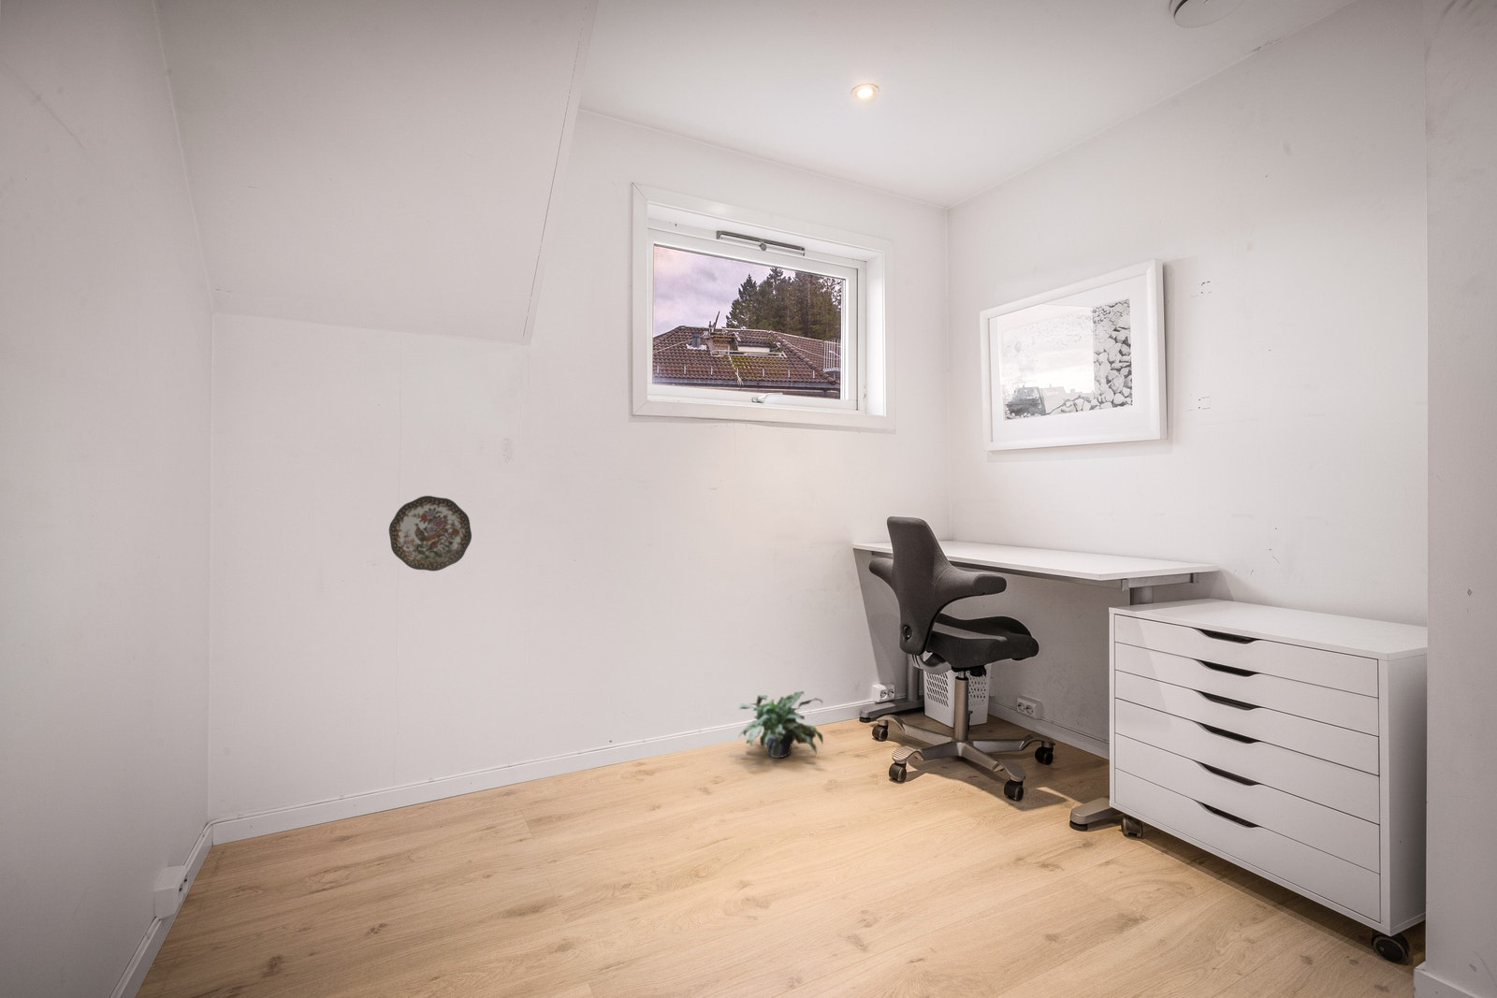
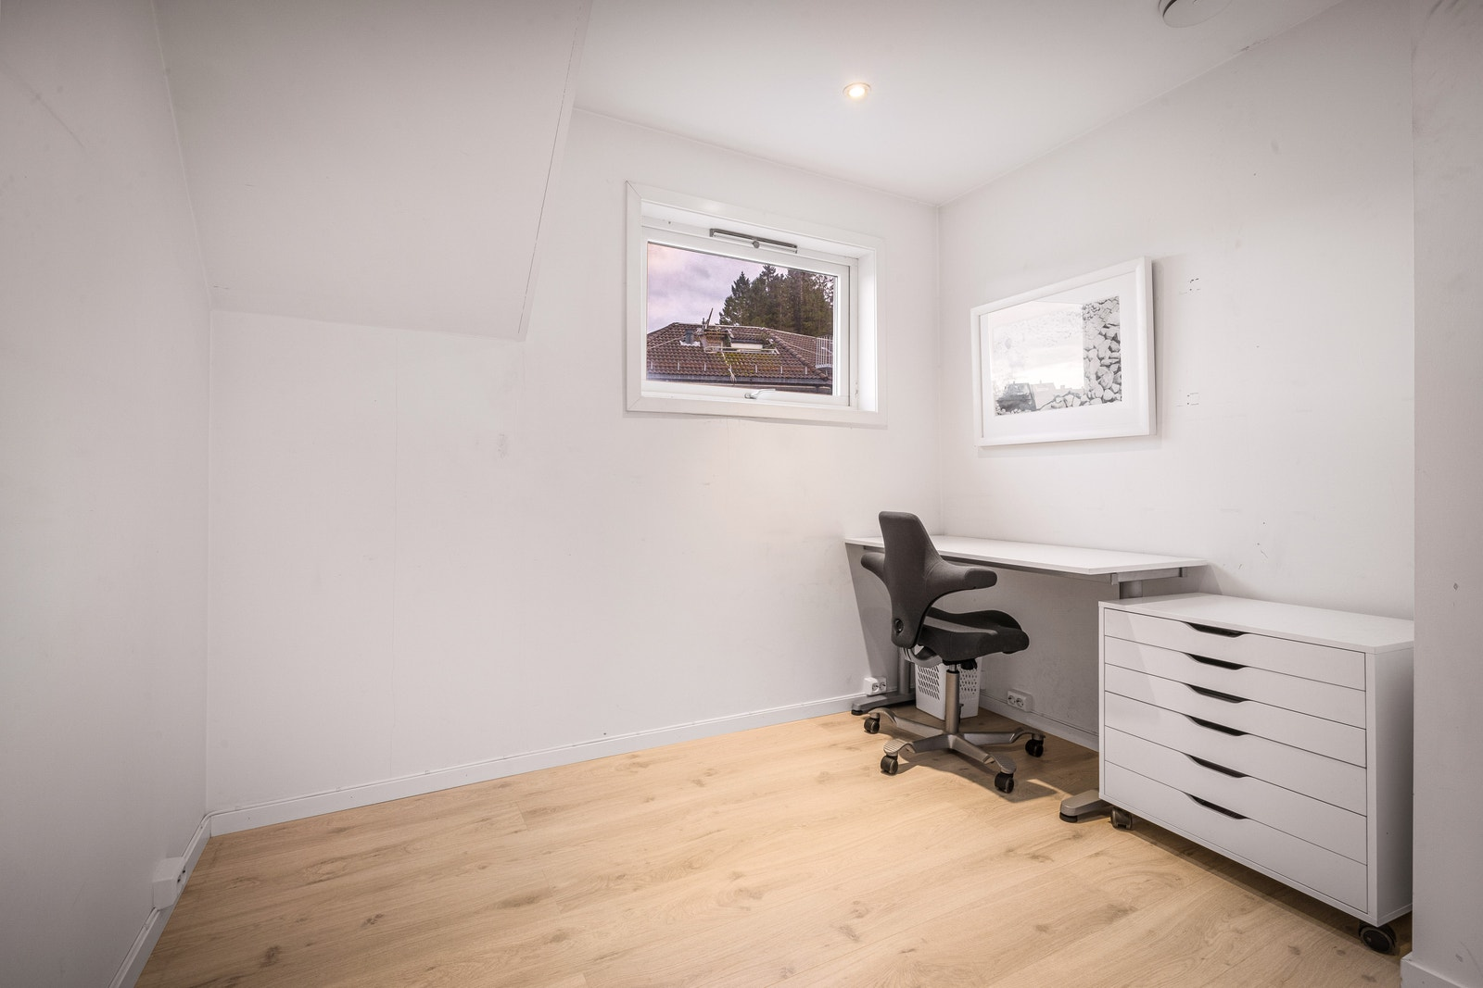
- potted plant [737,691,824,760]
- decorative plate [389,495,472,573]
